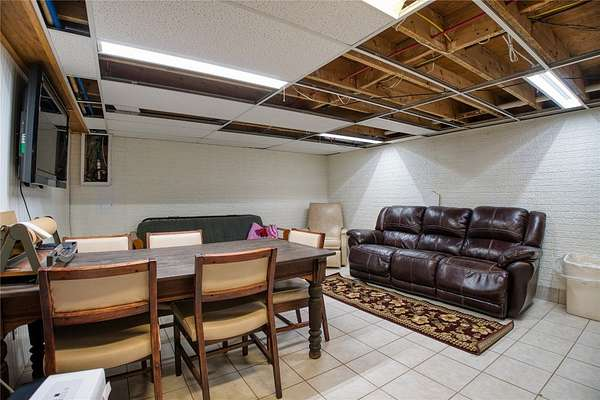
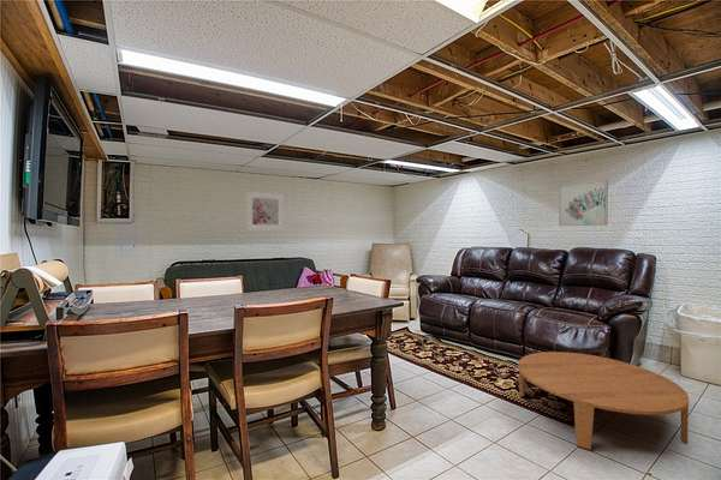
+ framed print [245,190,285,232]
+ wall art [558,179,609,227]
+ coffee table [517,350,690,451]
